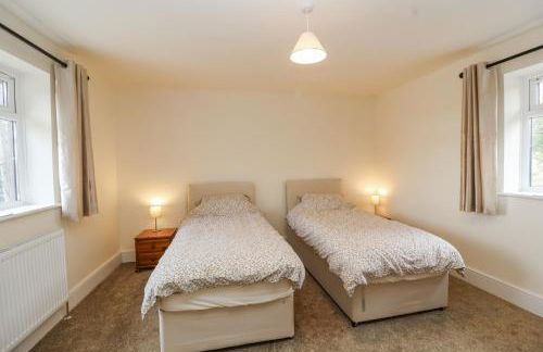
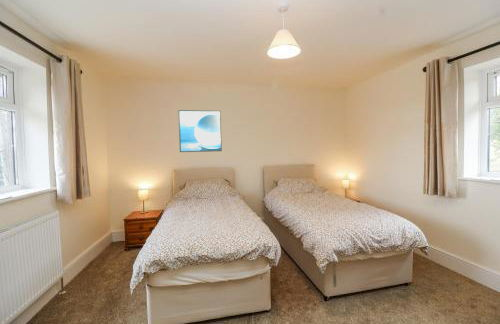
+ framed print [177,109,223,153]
